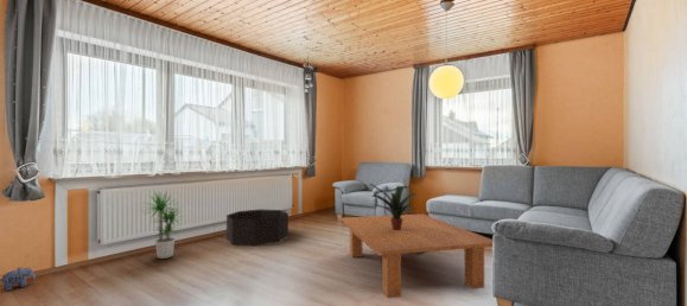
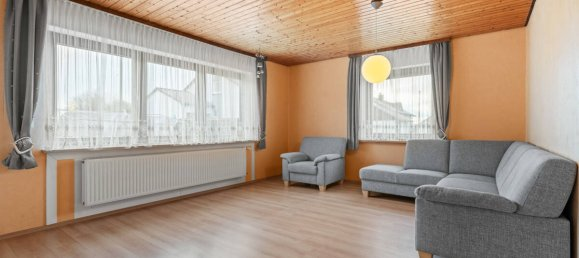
- potted plant [368,183,418,230]
- napkin ring [225,208,290,247]
- potted plant [139,189,187,260]
- plush toy [0,266,37,292]
- coffee table [339,212,494,299]
